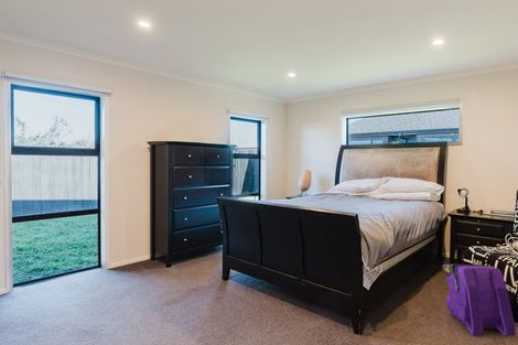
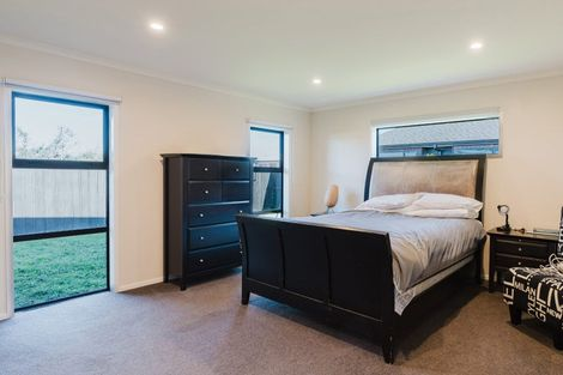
- backpack [442,263,517,337]
